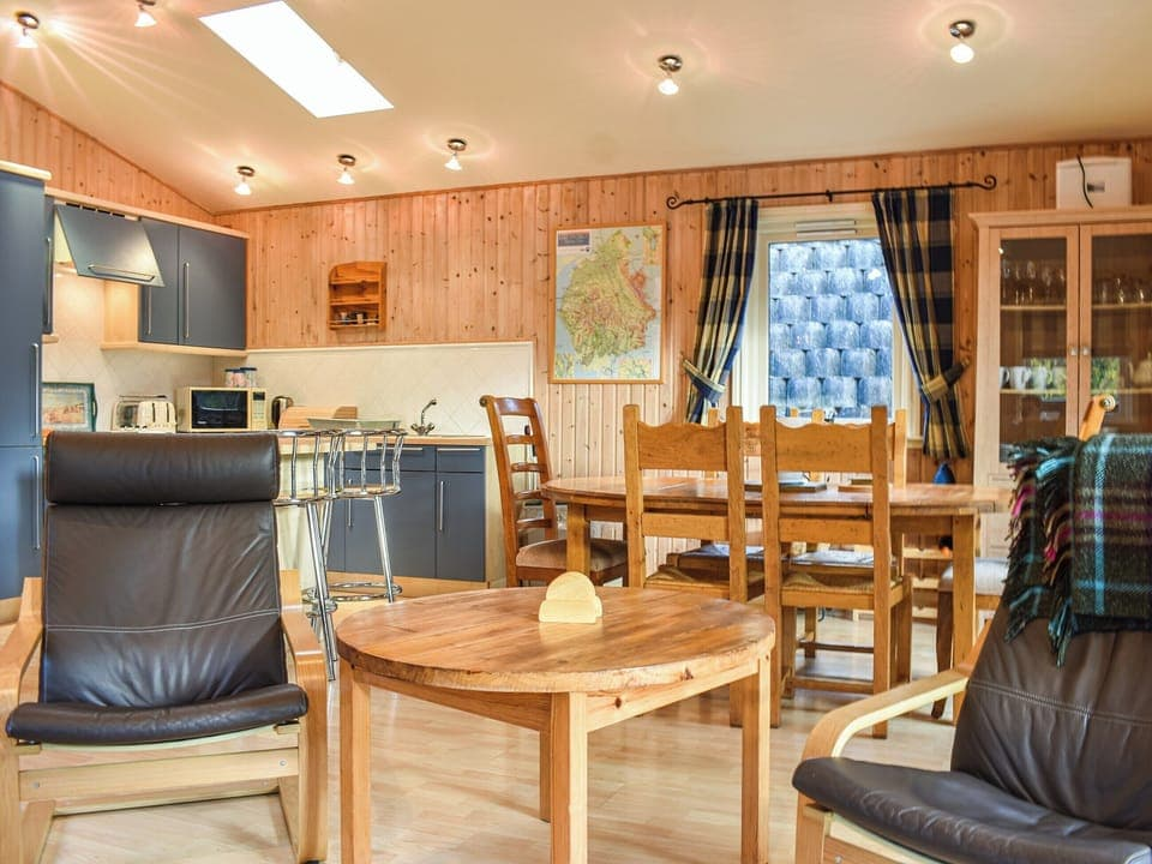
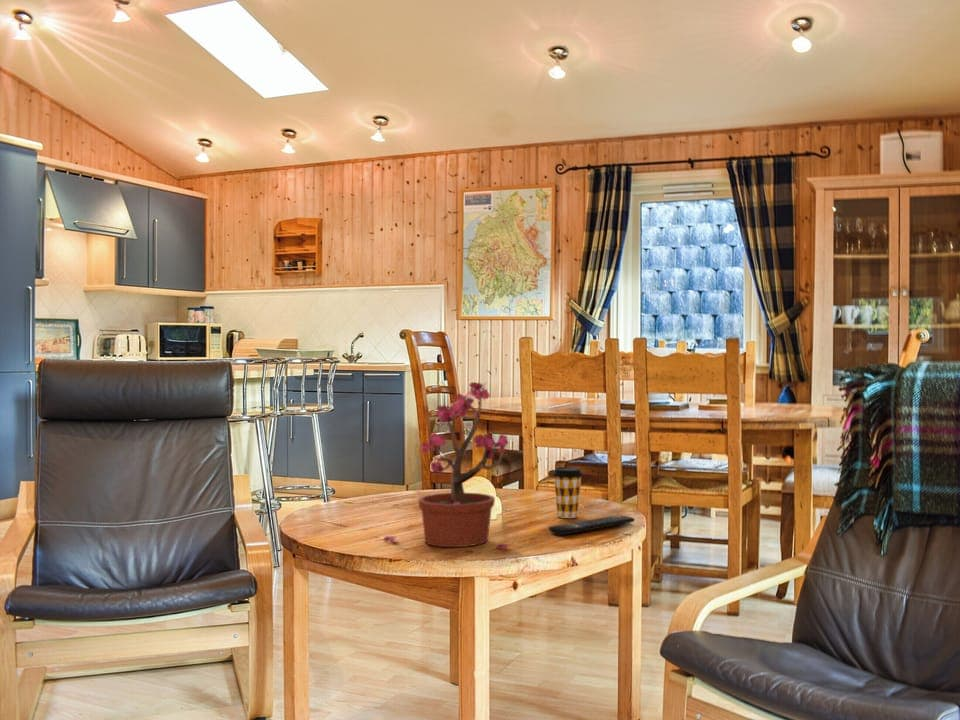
+ coffee cup [552,466,584,519]
+ remote control [548,514,636,536]
+ potted plant [383,381,509,550]
